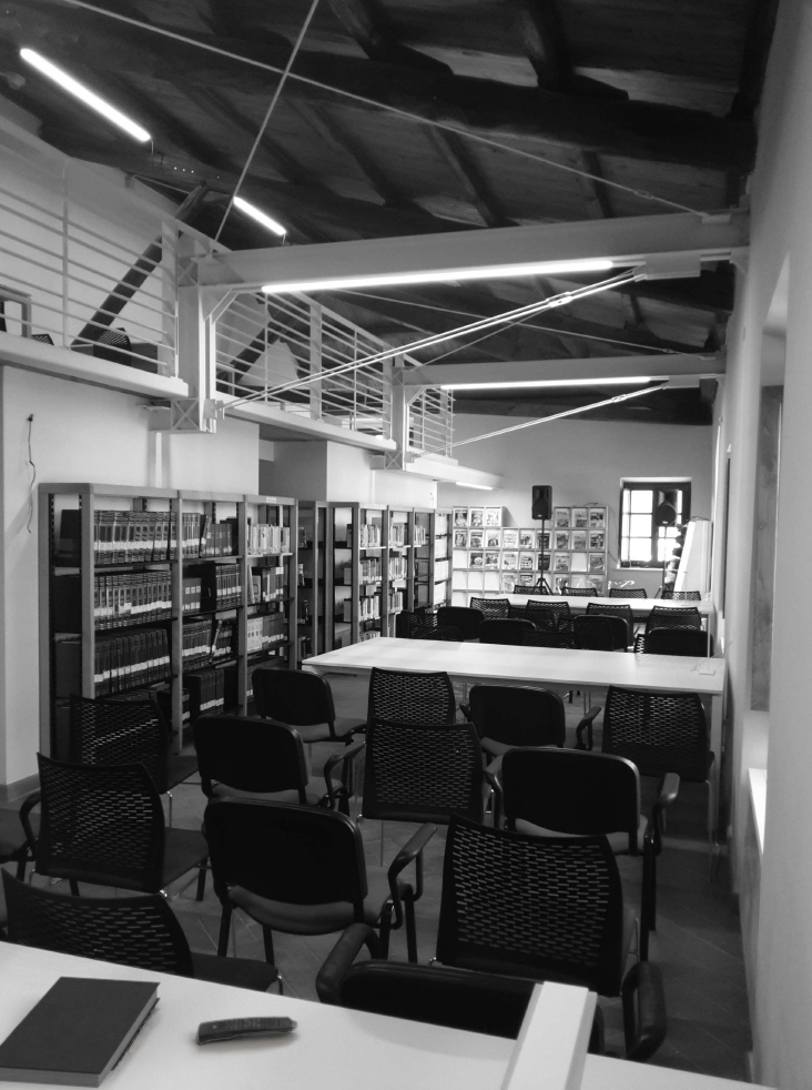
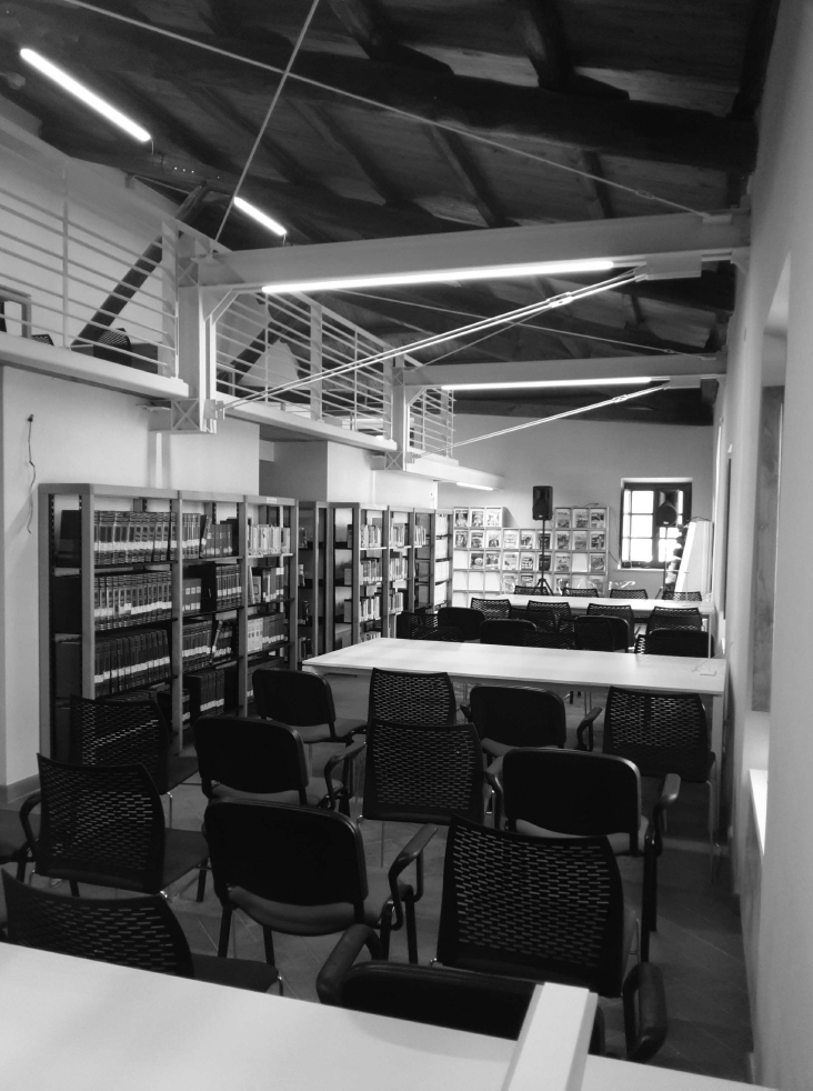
- notebook [0,976,162,1089]
- remote control [195,1016,298,1046]
